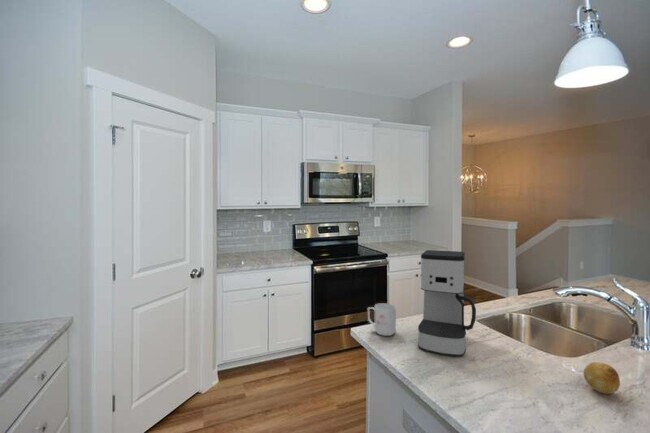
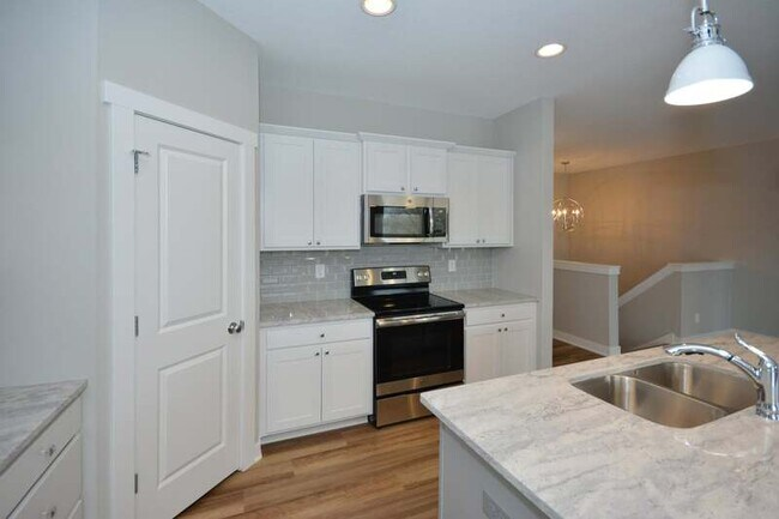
- mug [367,302,397,337]
- coffee maker [417,249,477,357]
- fruit [583,361,621,395]
